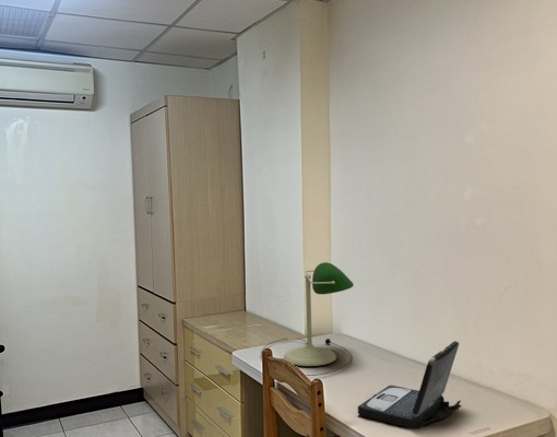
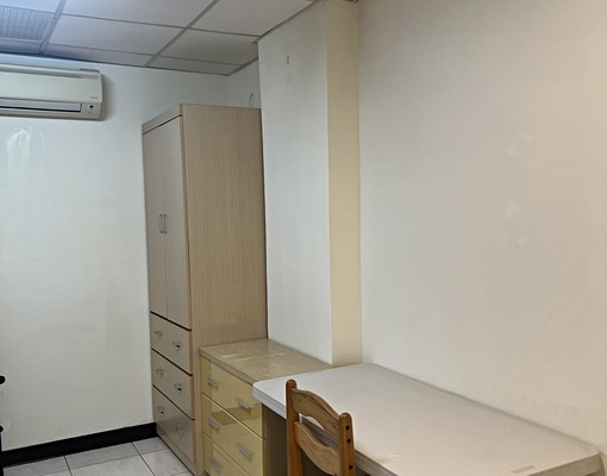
- desk lamp [260,261,355,377]
- laptop [357,340,462,430]
